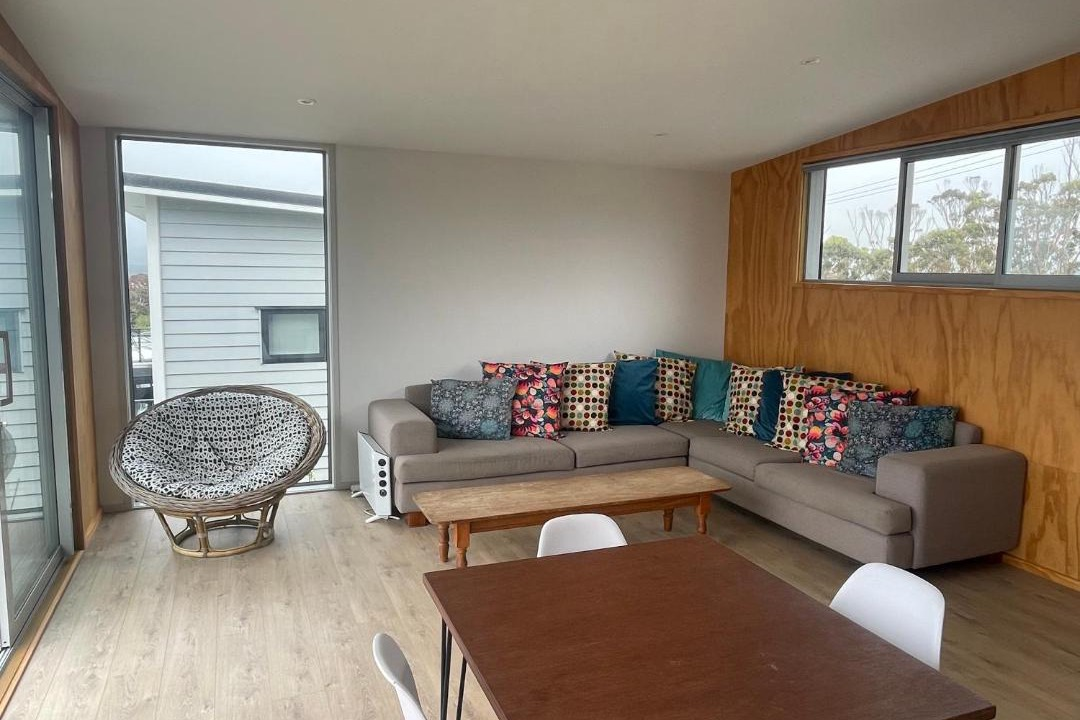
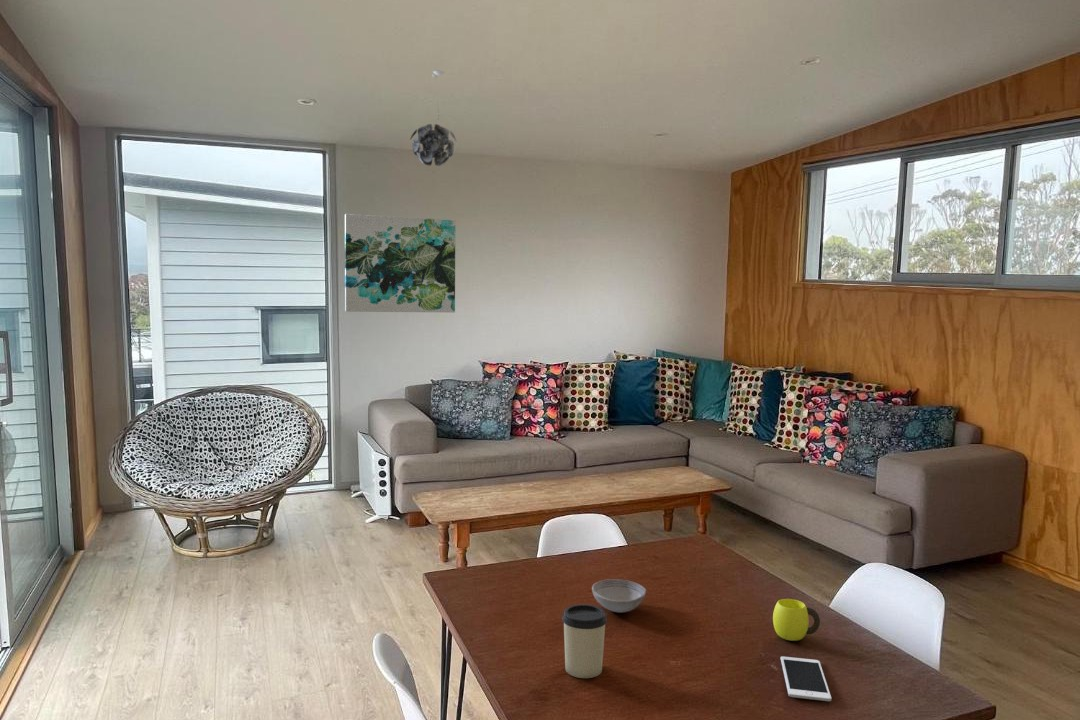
+ bowl [591,578,647,613]
+ cup [561,603,608,679]
+ wall art [344,213,456,314]
+ pendant light [409,70,457,167]
+ cell phone [780,656,832,702]
+ cup [772,598,821,642]
